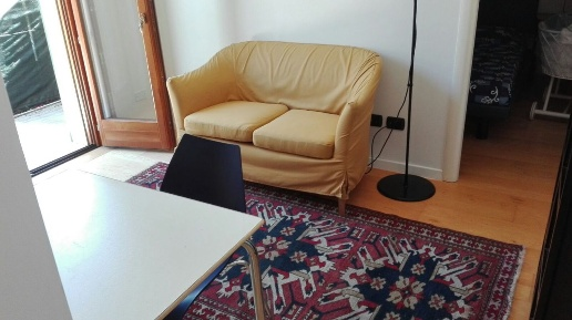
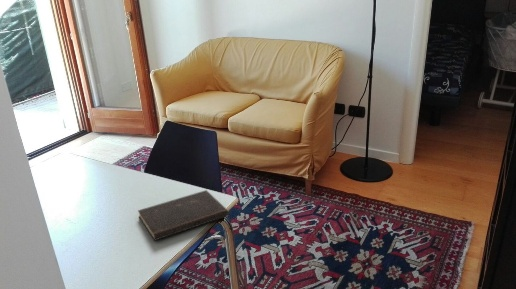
+ hardcover book [137,189,229,241]
